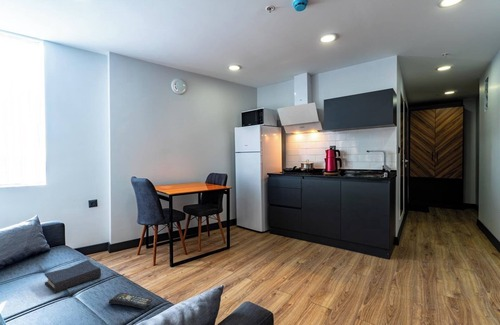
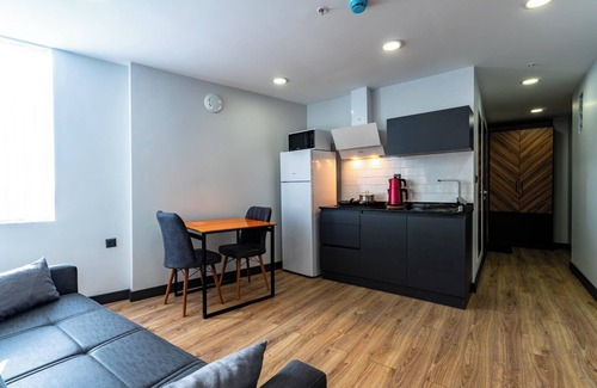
- remote control [108,292,154,310]
- hardback book [44,259,102,294]
